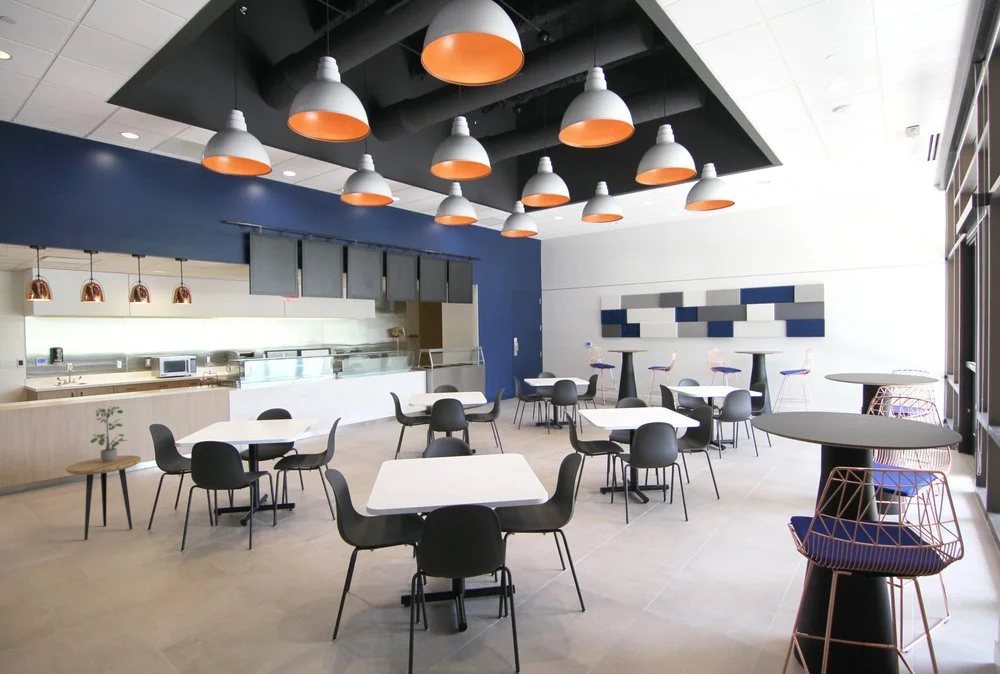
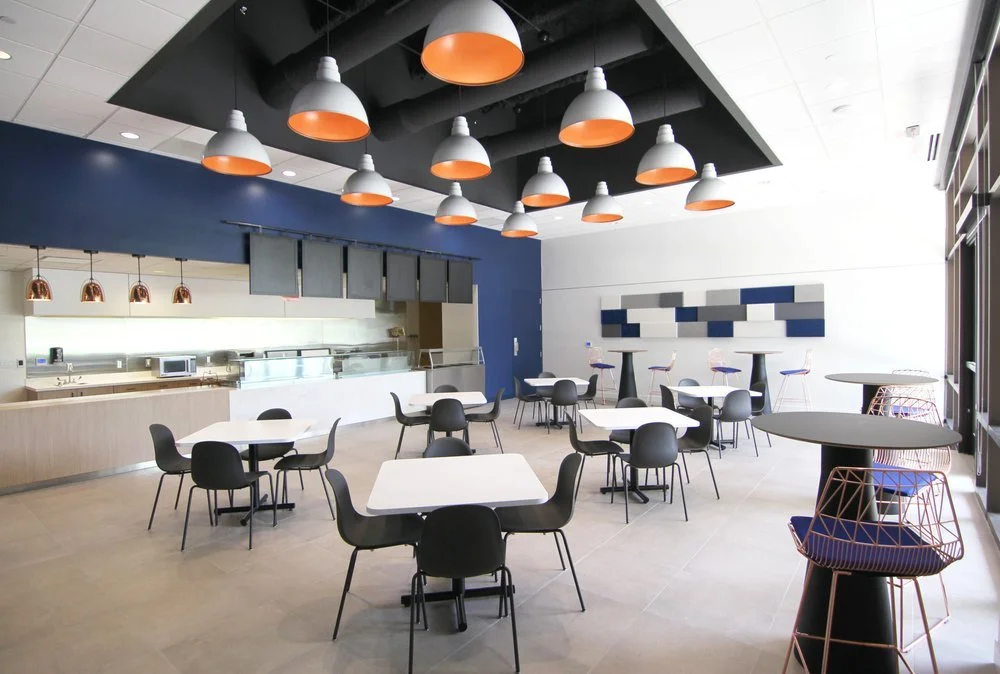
- potted plant [89,405,129,462]
- side table [65,454,142,541]
